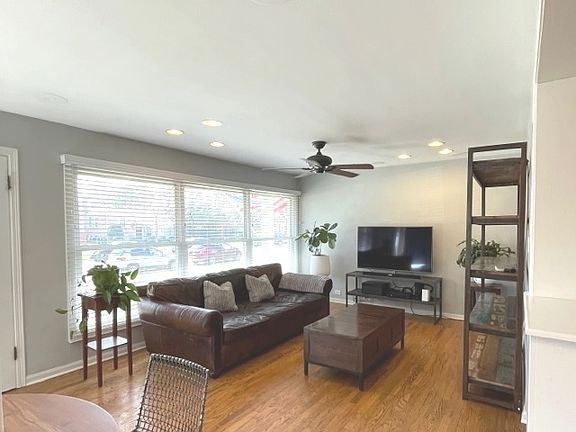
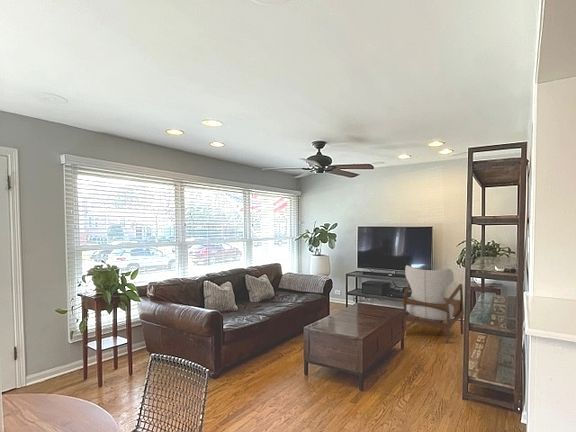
+ armchair [402,264,465,344]
